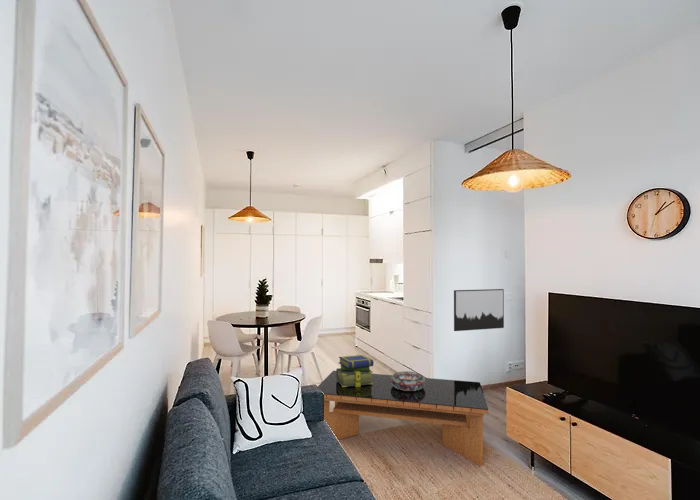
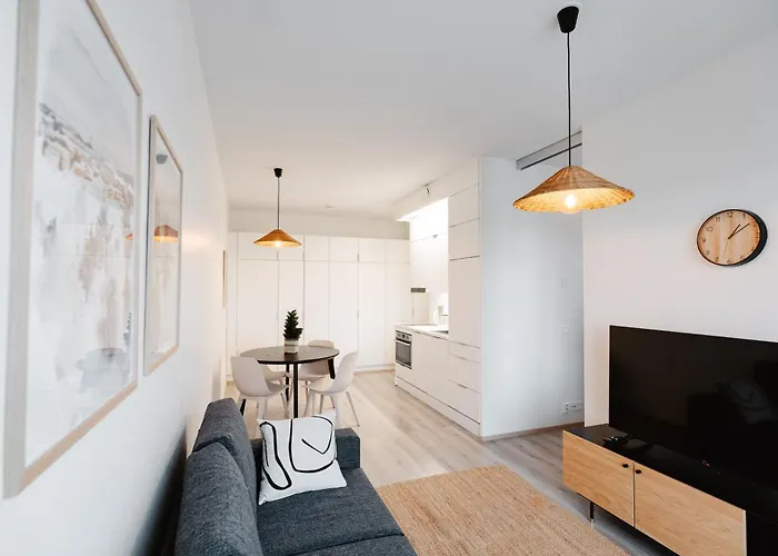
- coffee table [317,370,489,467]
- wall art [453,288,505,332]
- stack of books [335,354,375,387]
- decorative bowl [391,370,425,391]
